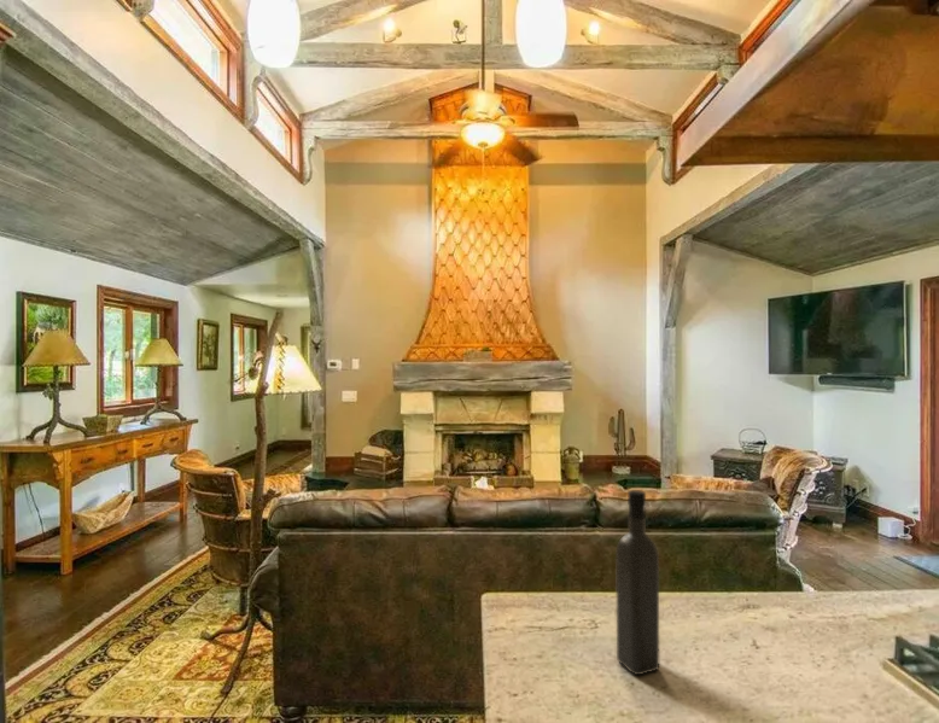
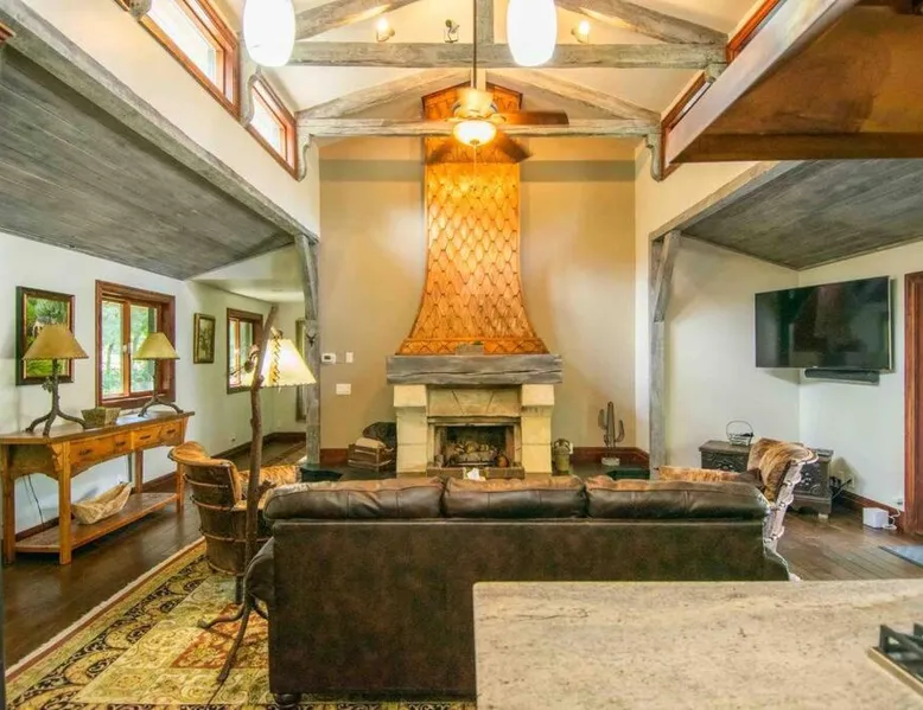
- wine bottle [614,489,660,676]
